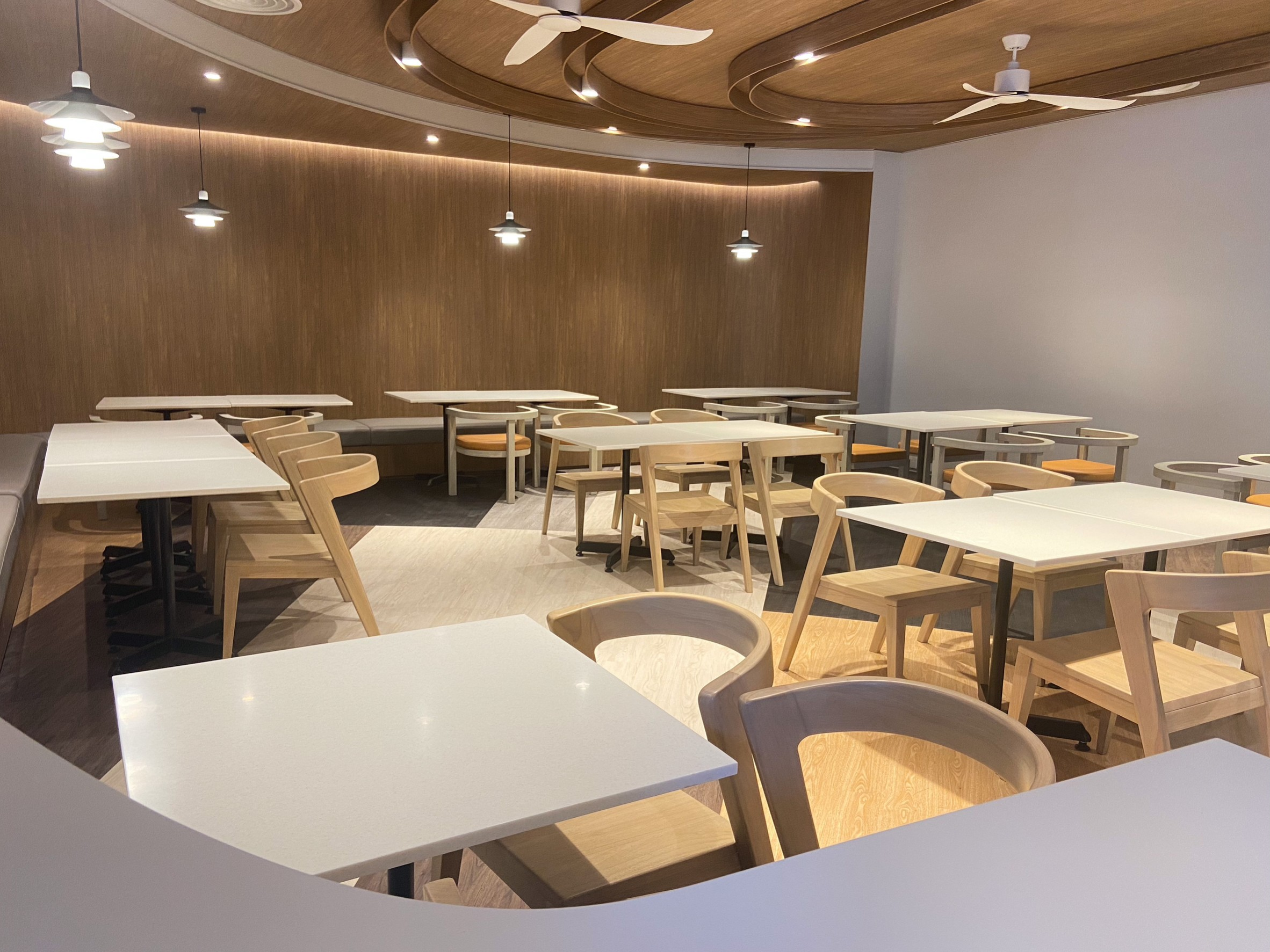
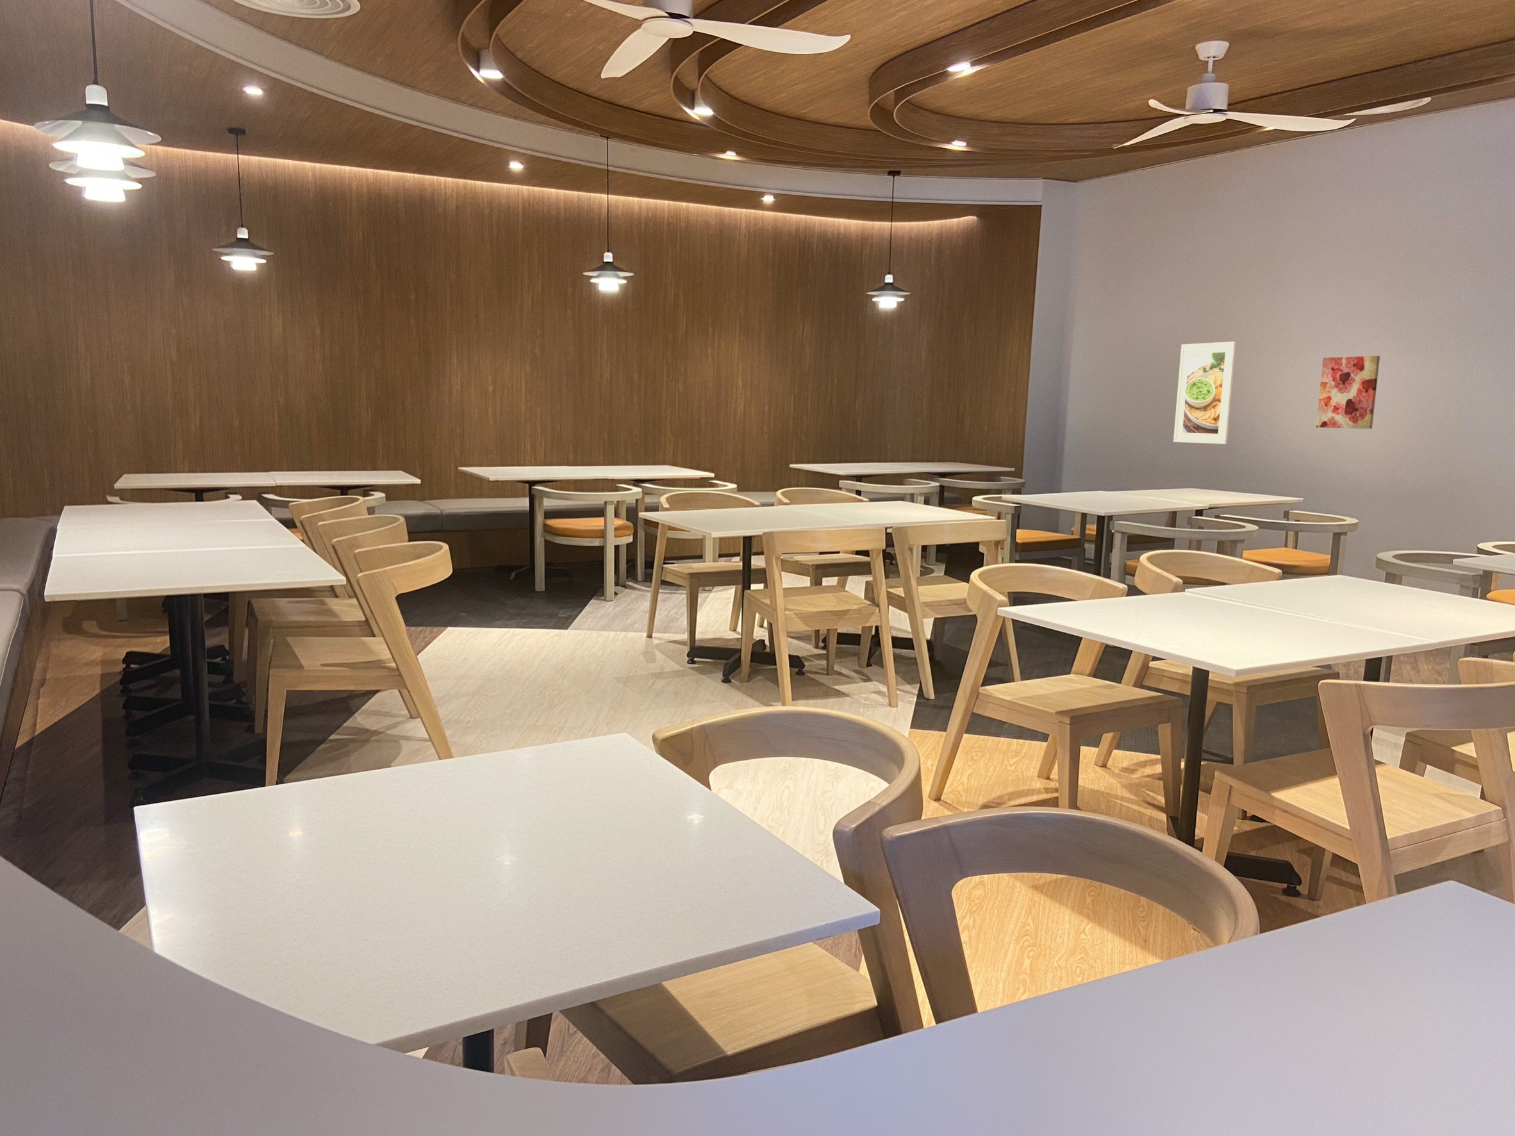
+ wall art [1316,354,1380,430]
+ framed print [1173,341,1237,445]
